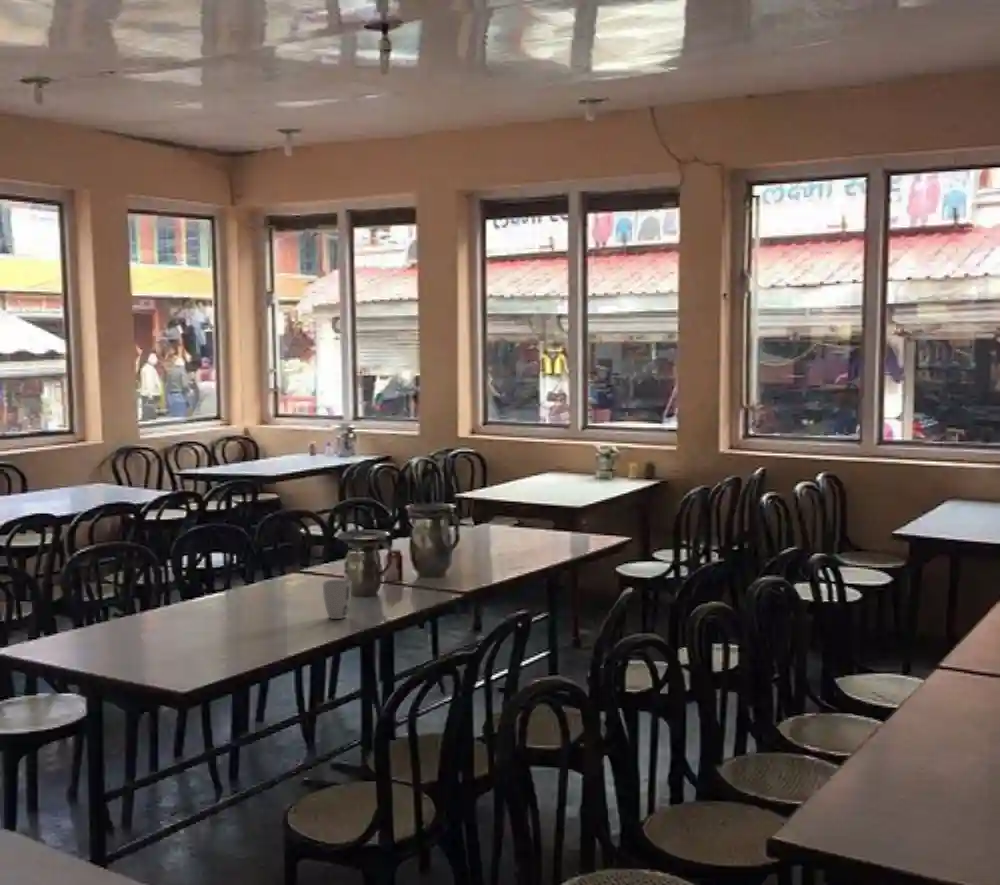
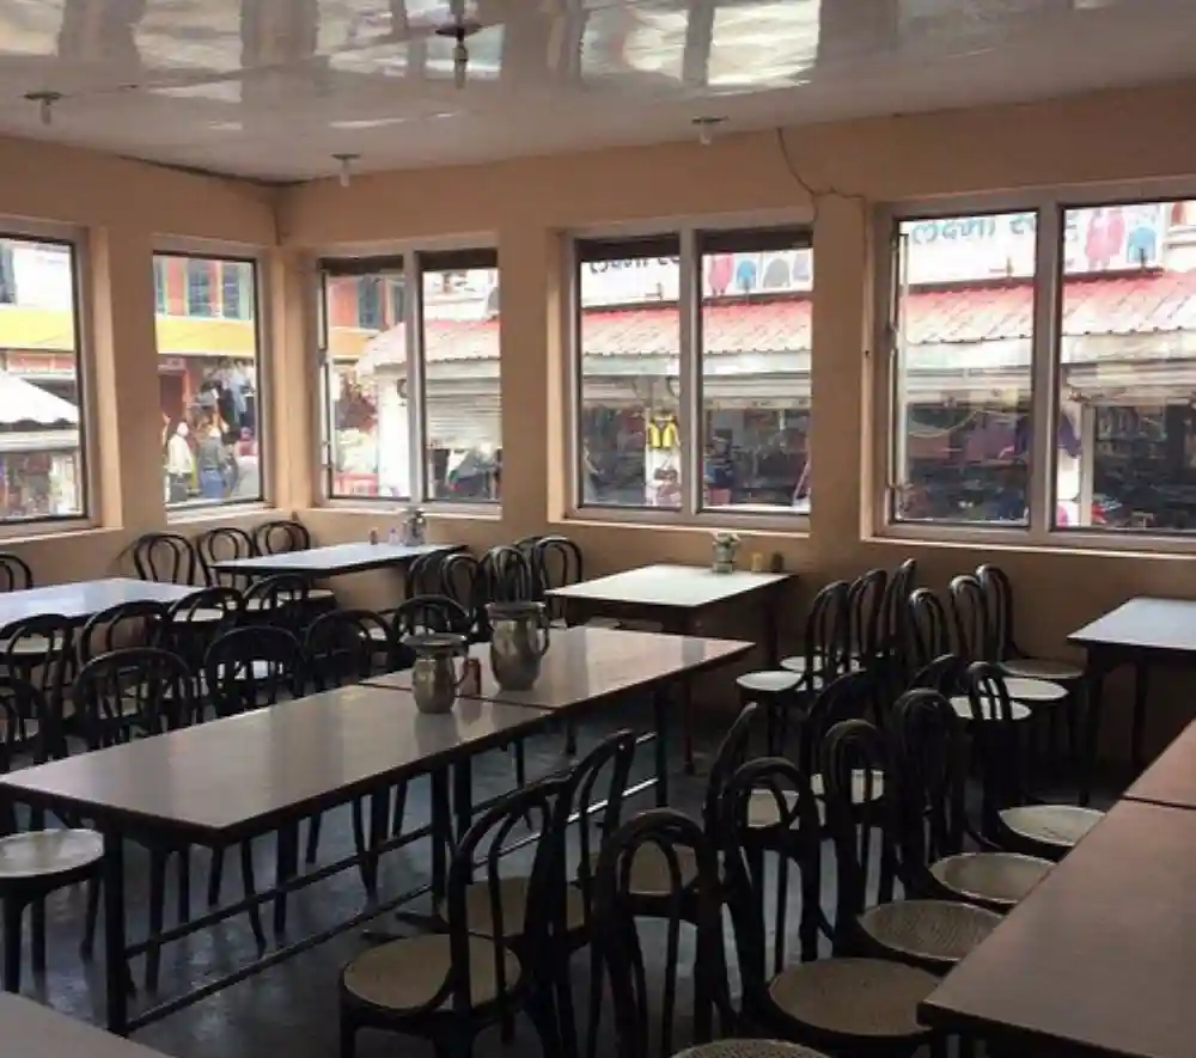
- cup [322,579,352,620]
